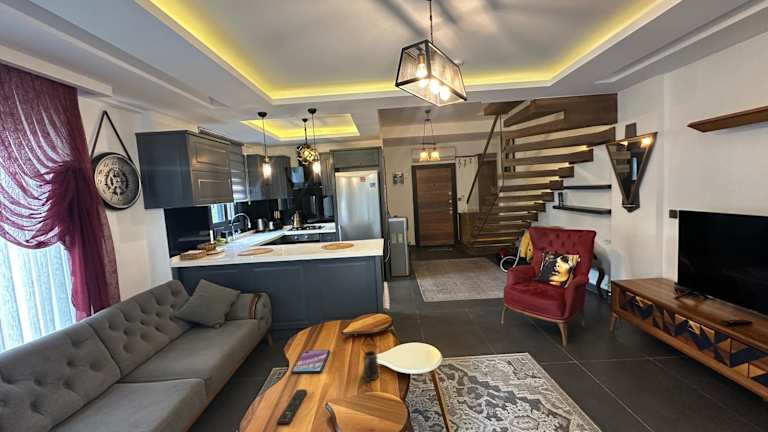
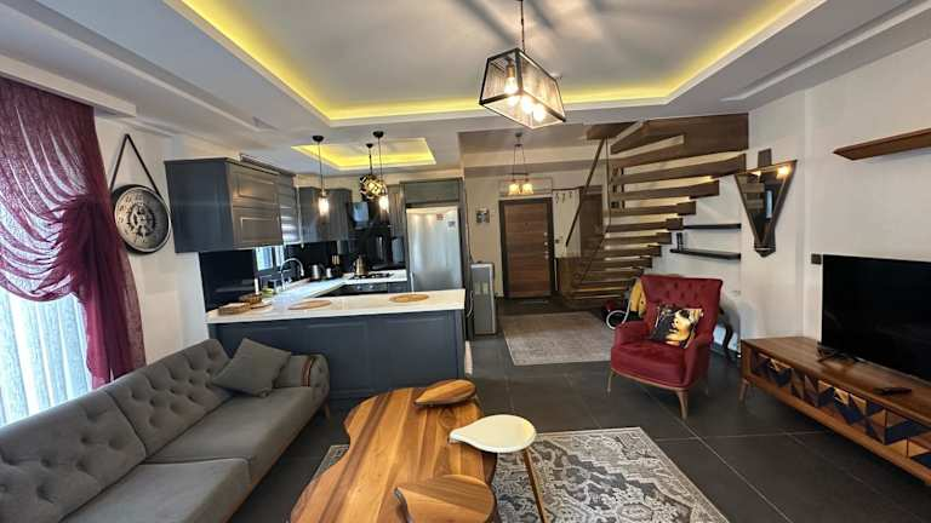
- video game case [291,349,331,375]
- mug [362,349,380,382]
- remote control [276,388,308,427]
